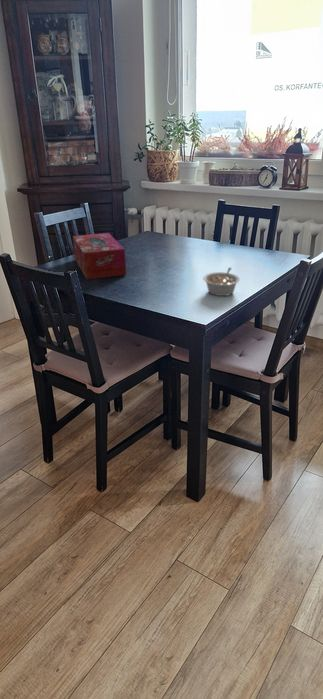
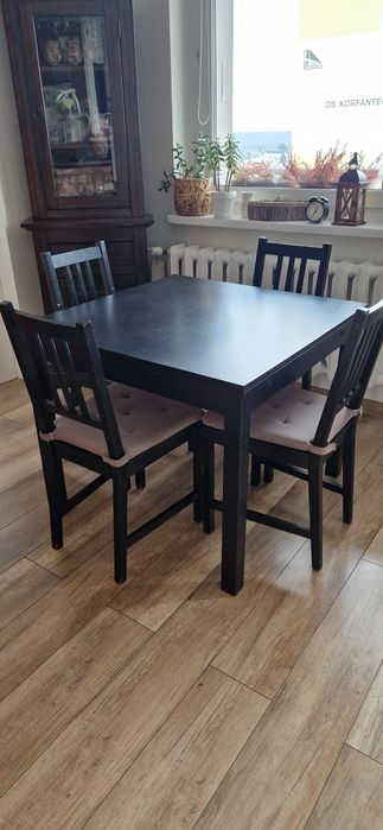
- legume [202,267,241,297]
- tissue box [72,232,127,280]
